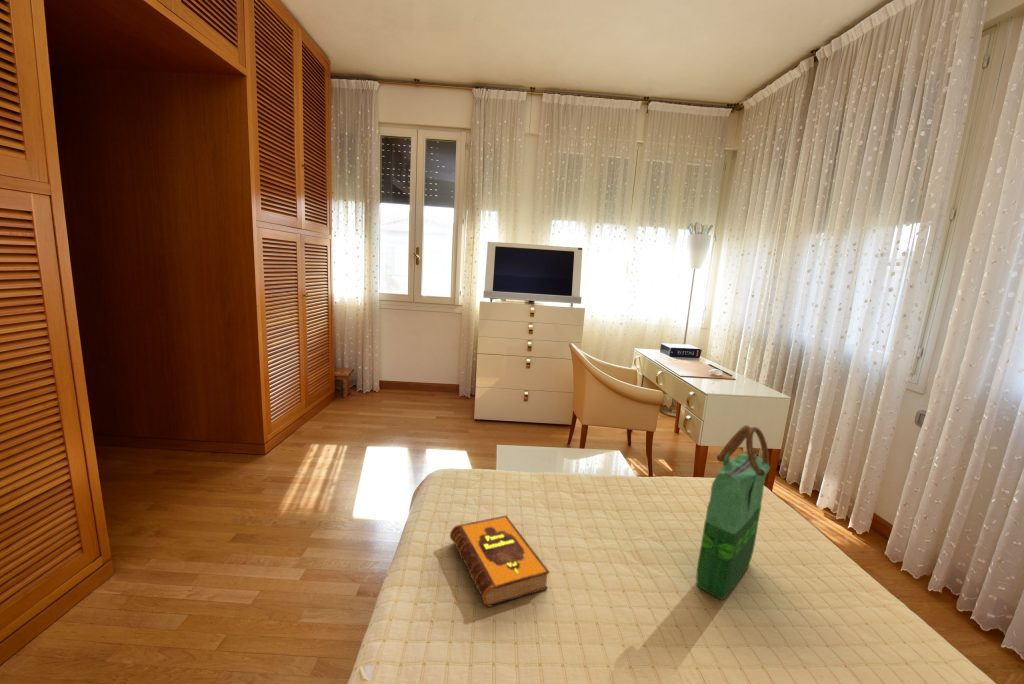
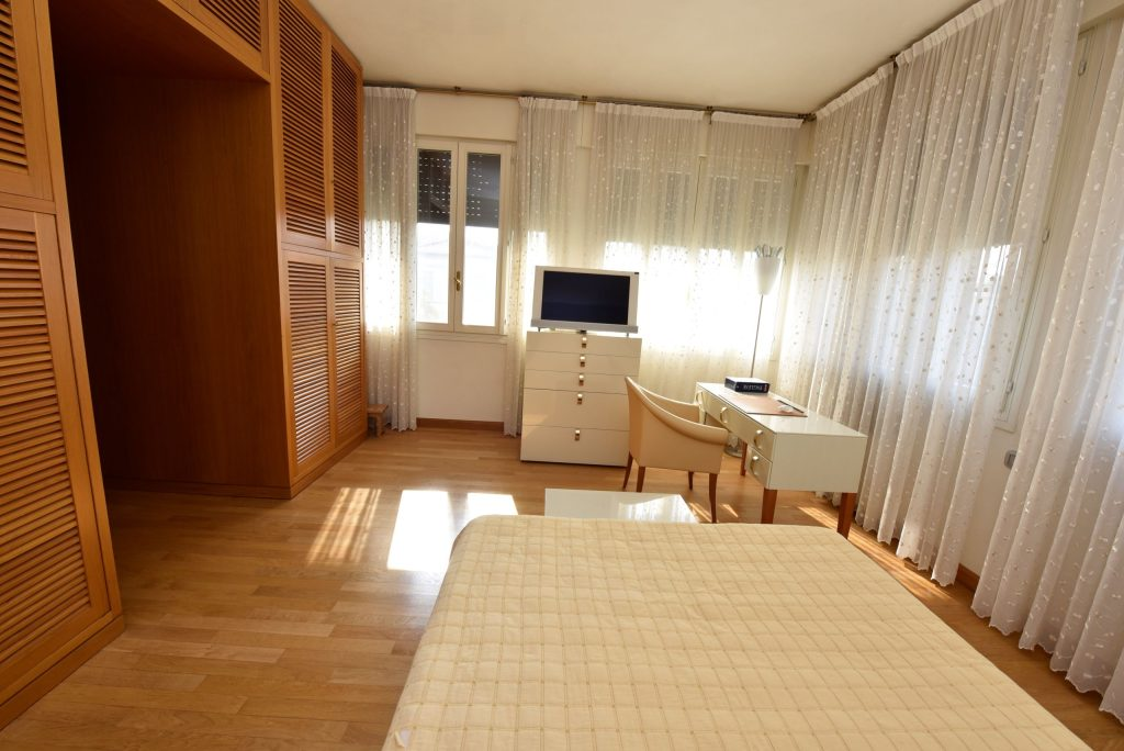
- tote bag [695,424,771,601]
- hardback book [449,515,551,608]
